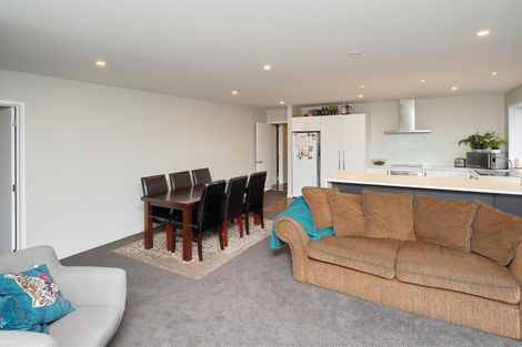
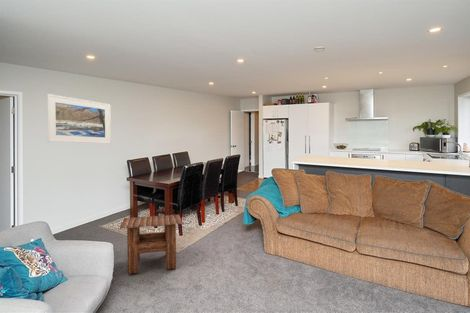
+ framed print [46,93,112,145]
+ side table [118,214,183,275]
